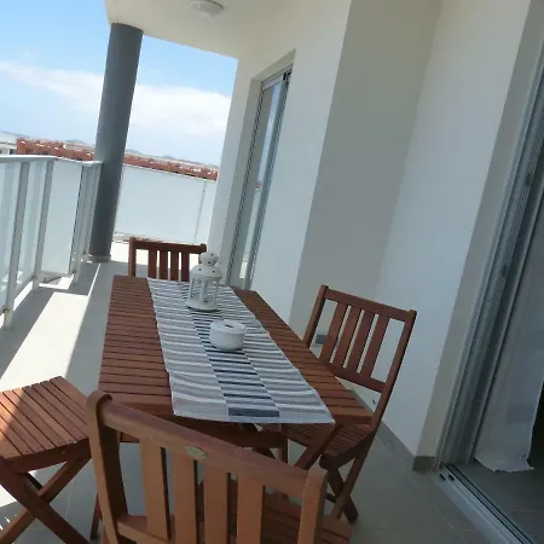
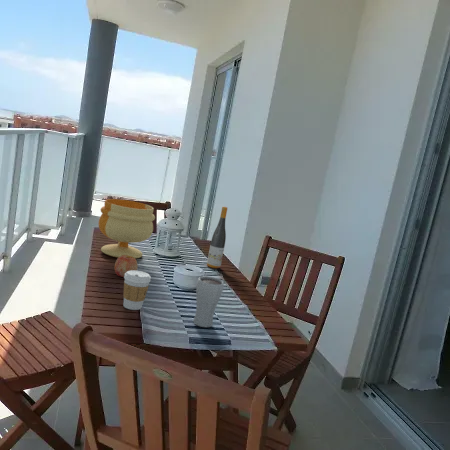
+ coffee cup [122,270,152,311]
+ apple [113,255,139,278]
+ drinking glass [192,275,225,328]
+ footed bowl [98,198,156,259]
+ wine bottle [206,206,228,269]
